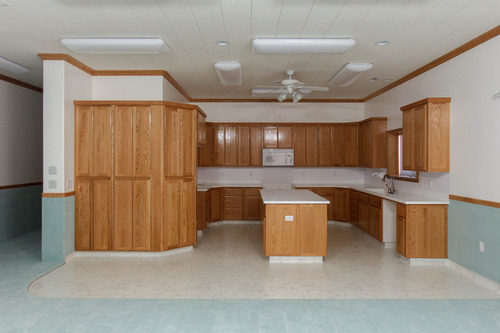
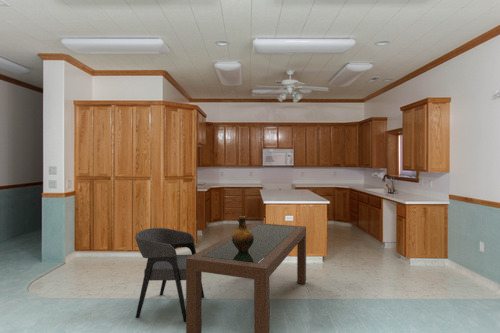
+ chair [134,227,205,323]
+ dining table [185,222,307,333]
+ ceramic jug [232,215,254,252]
